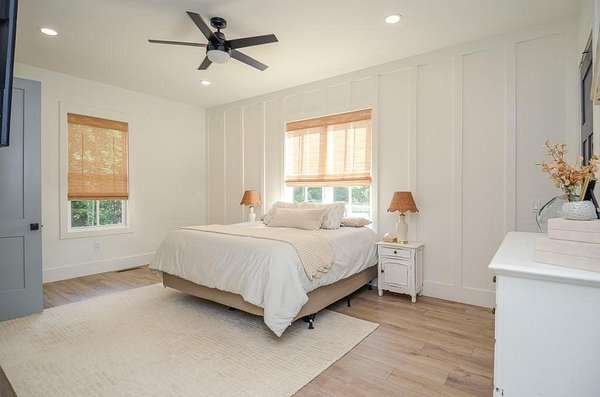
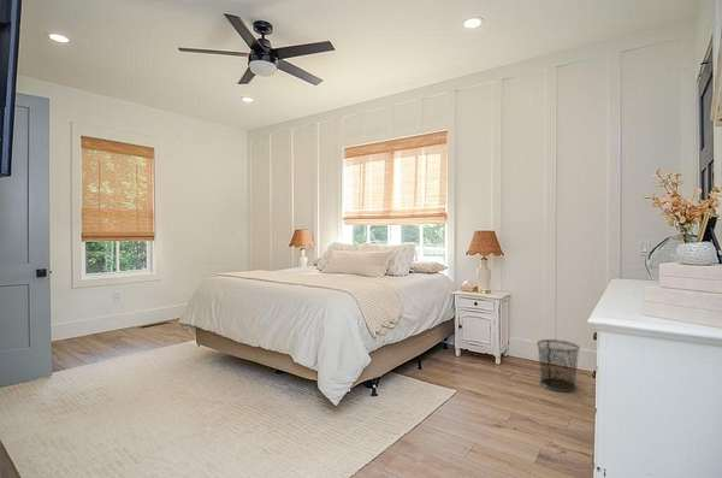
+ waste bin [535,338,581,393]
